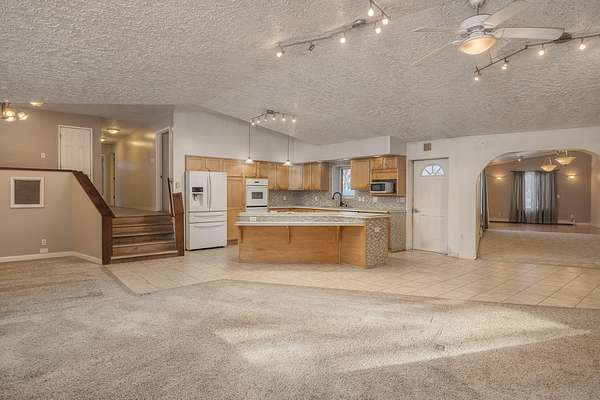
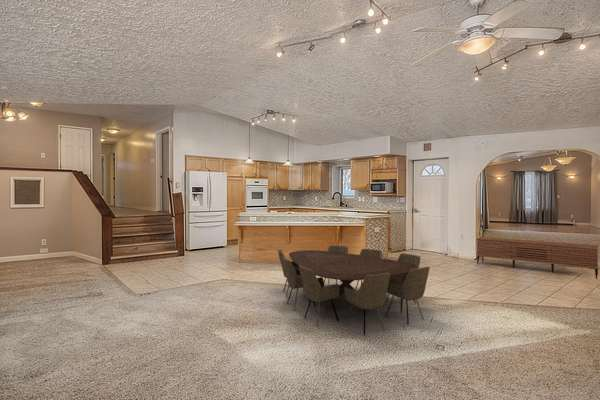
+ sideboard [476,236,599,280]
+ dining table [277,244,431,336]
